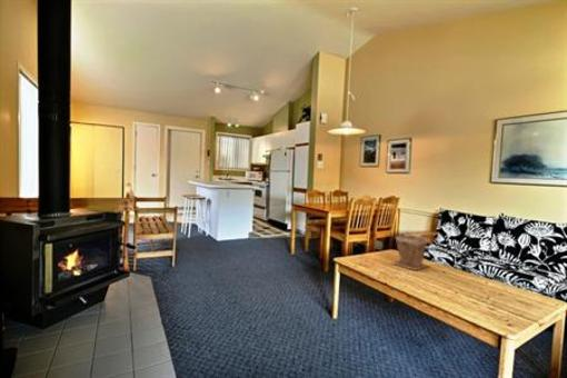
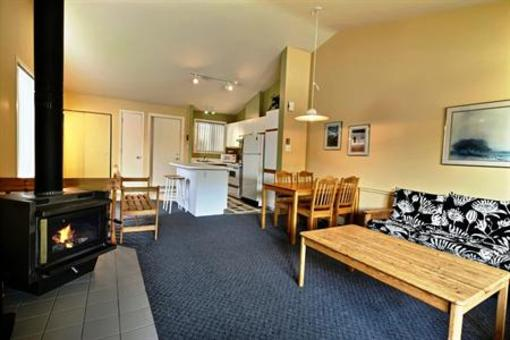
- plant pot [389,233,430,271]
